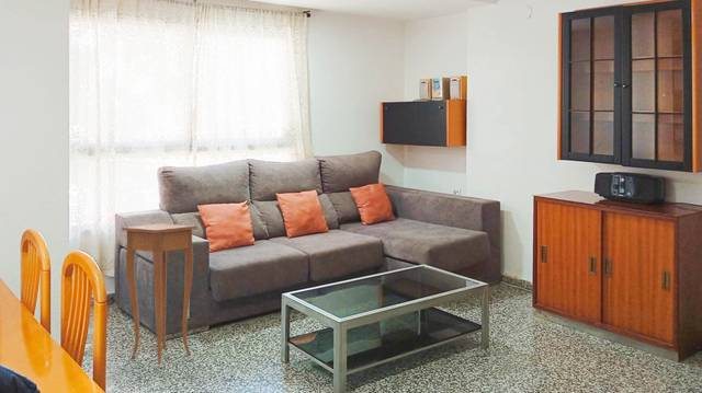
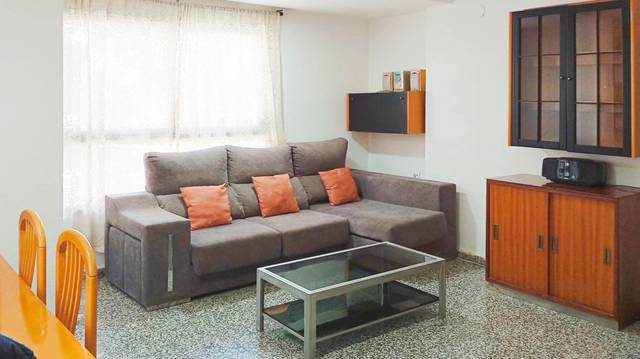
- side table [121,222,197,366]
